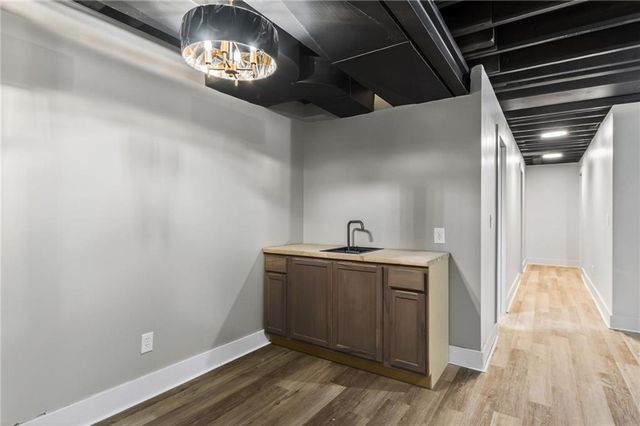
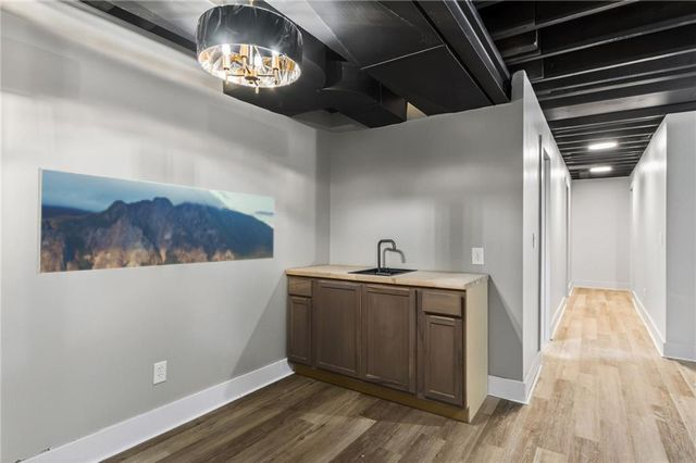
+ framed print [36,167,275,275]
